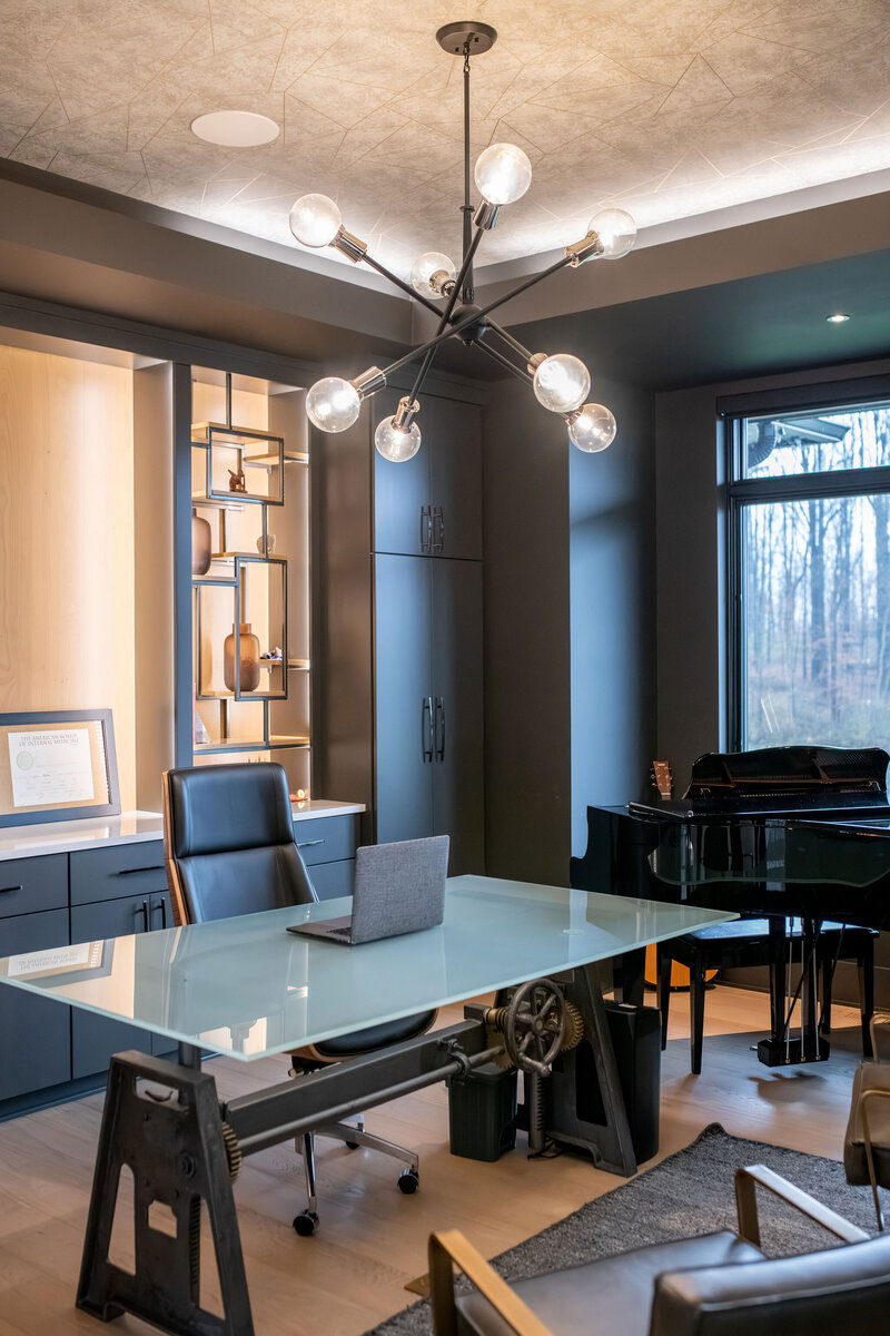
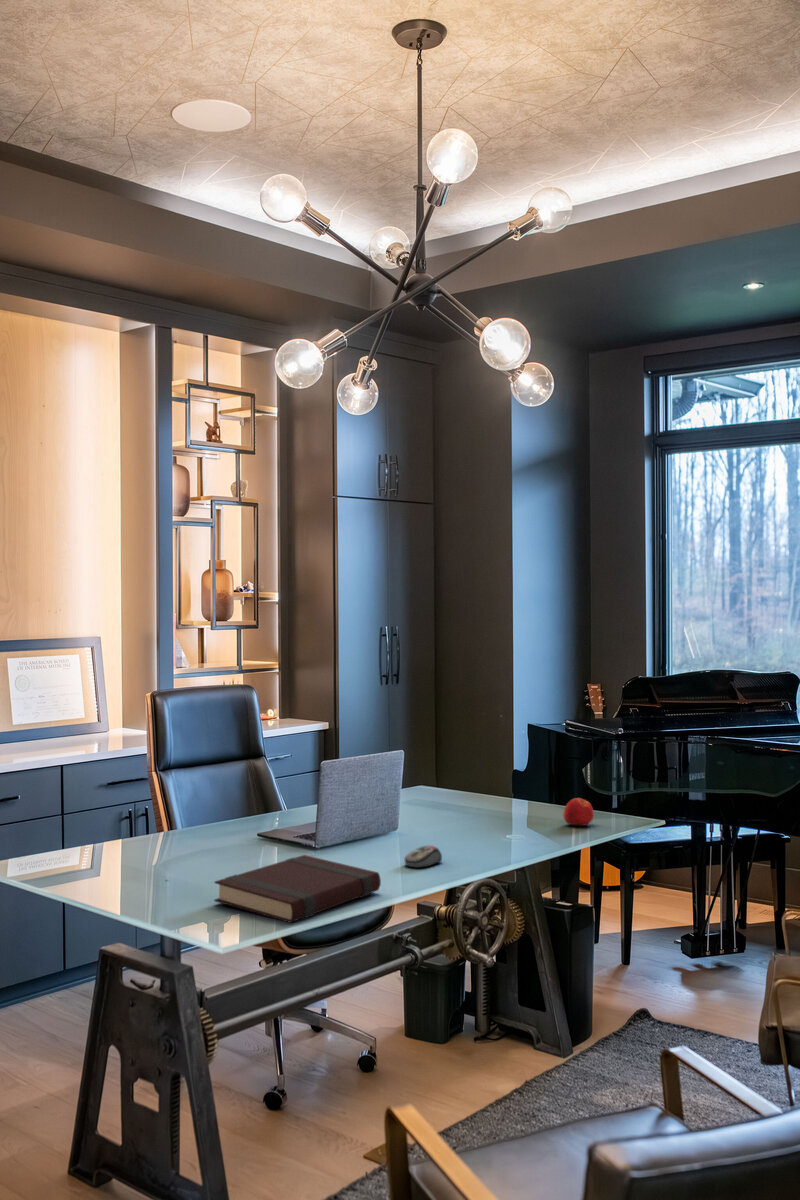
+ apple [562,797,595,827]
+ book [213,854,382,924]
+ computer mouse [404,844,443,869]
